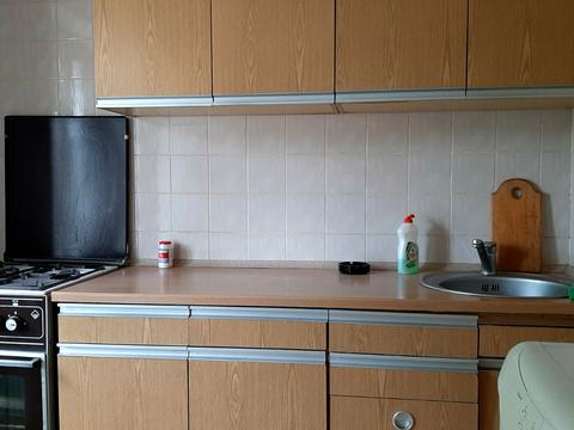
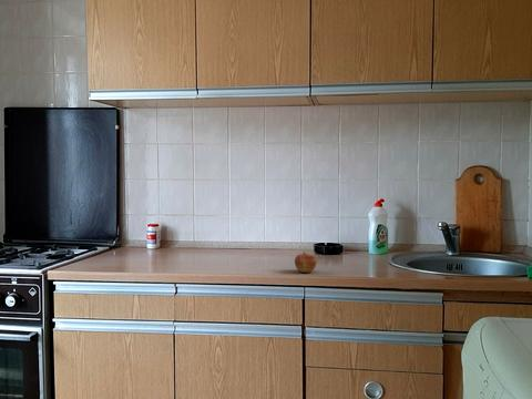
+ apple [294,250,318,274]
